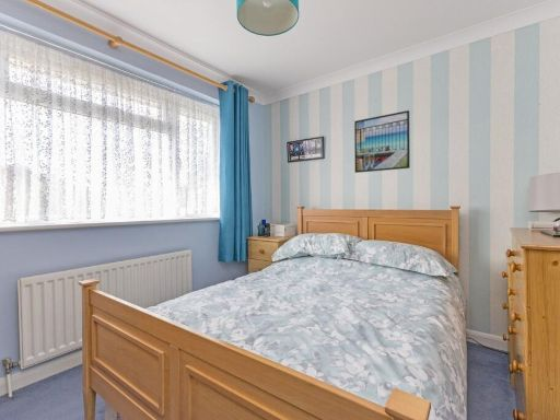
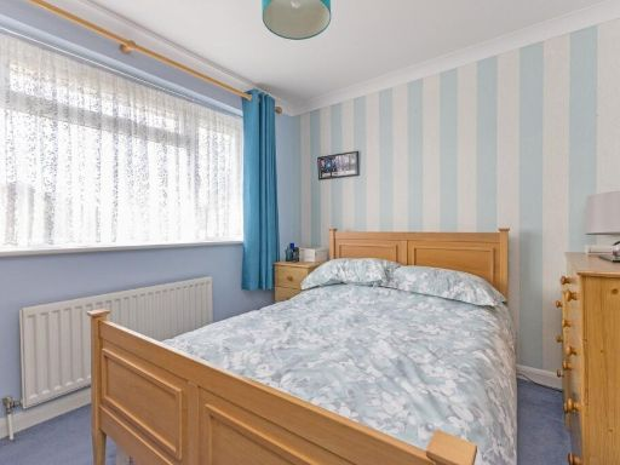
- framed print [353,109,411,174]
